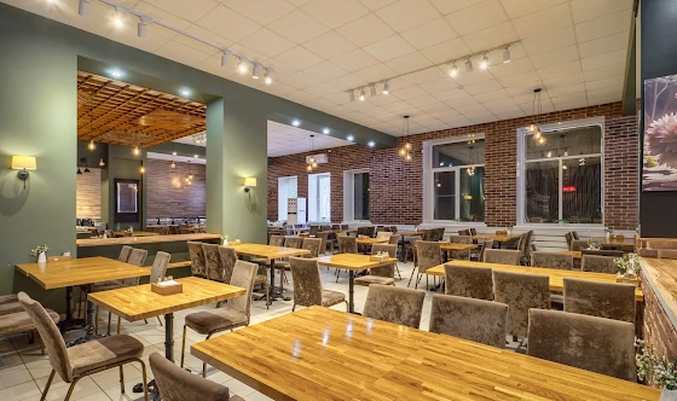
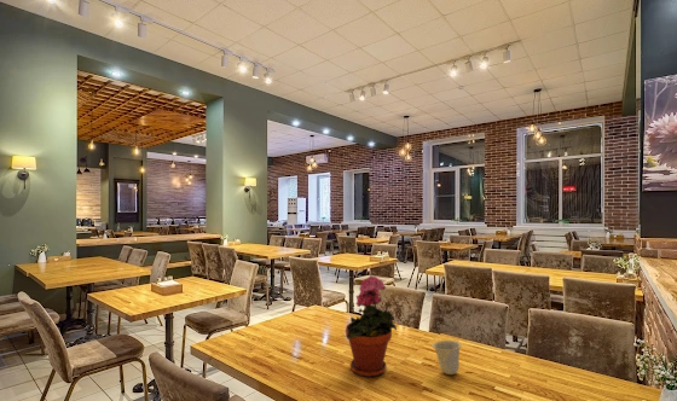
+ cup [430,339,463,376]
+ potted plant [345,274,398,378]
